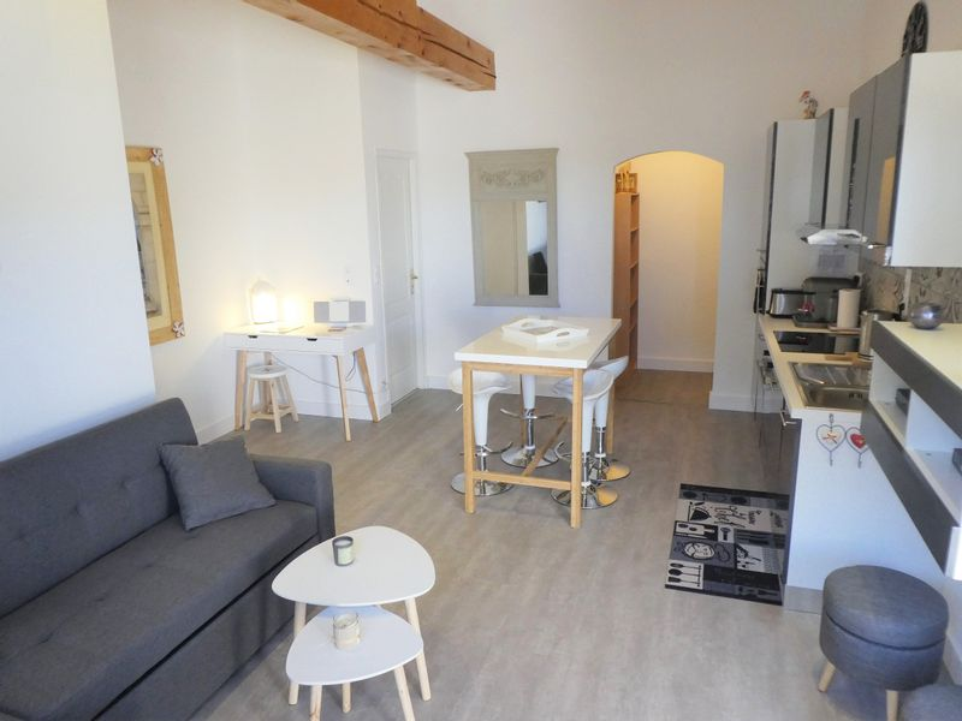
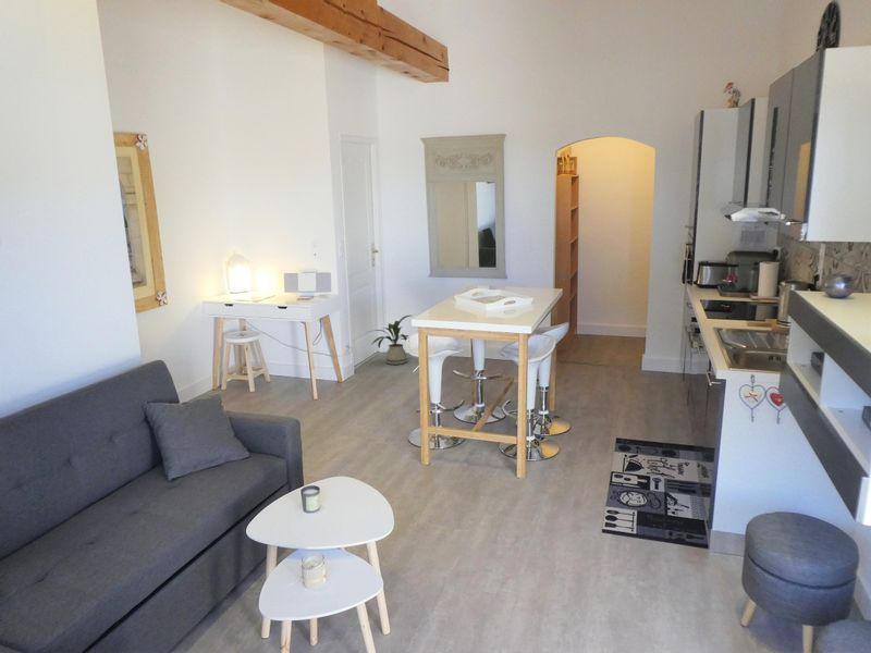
+ house plant [365,315,412,366]
